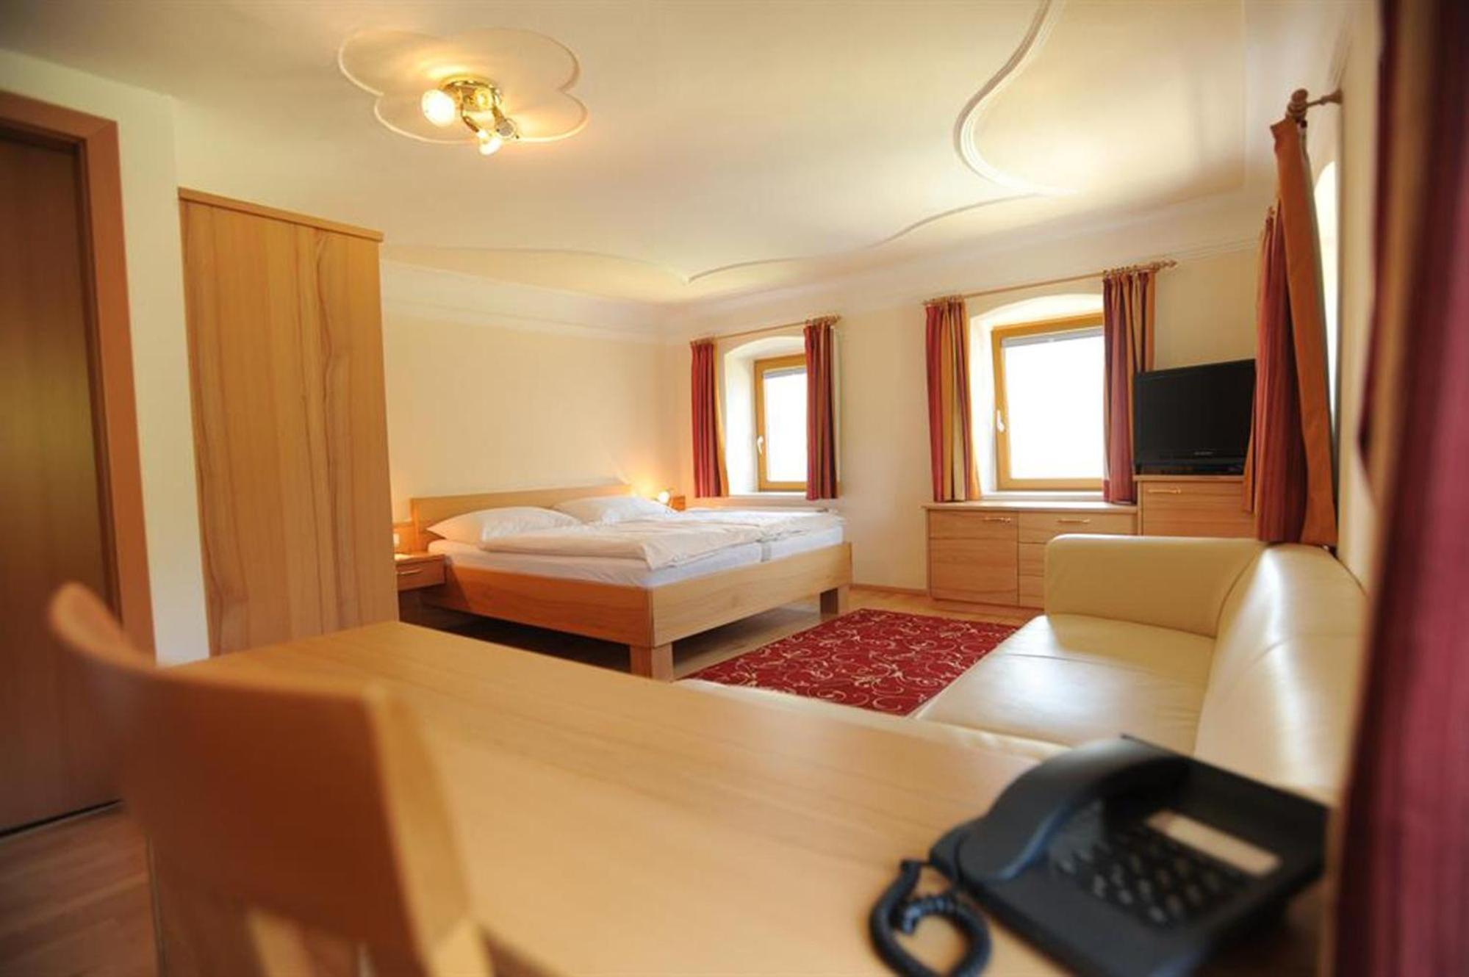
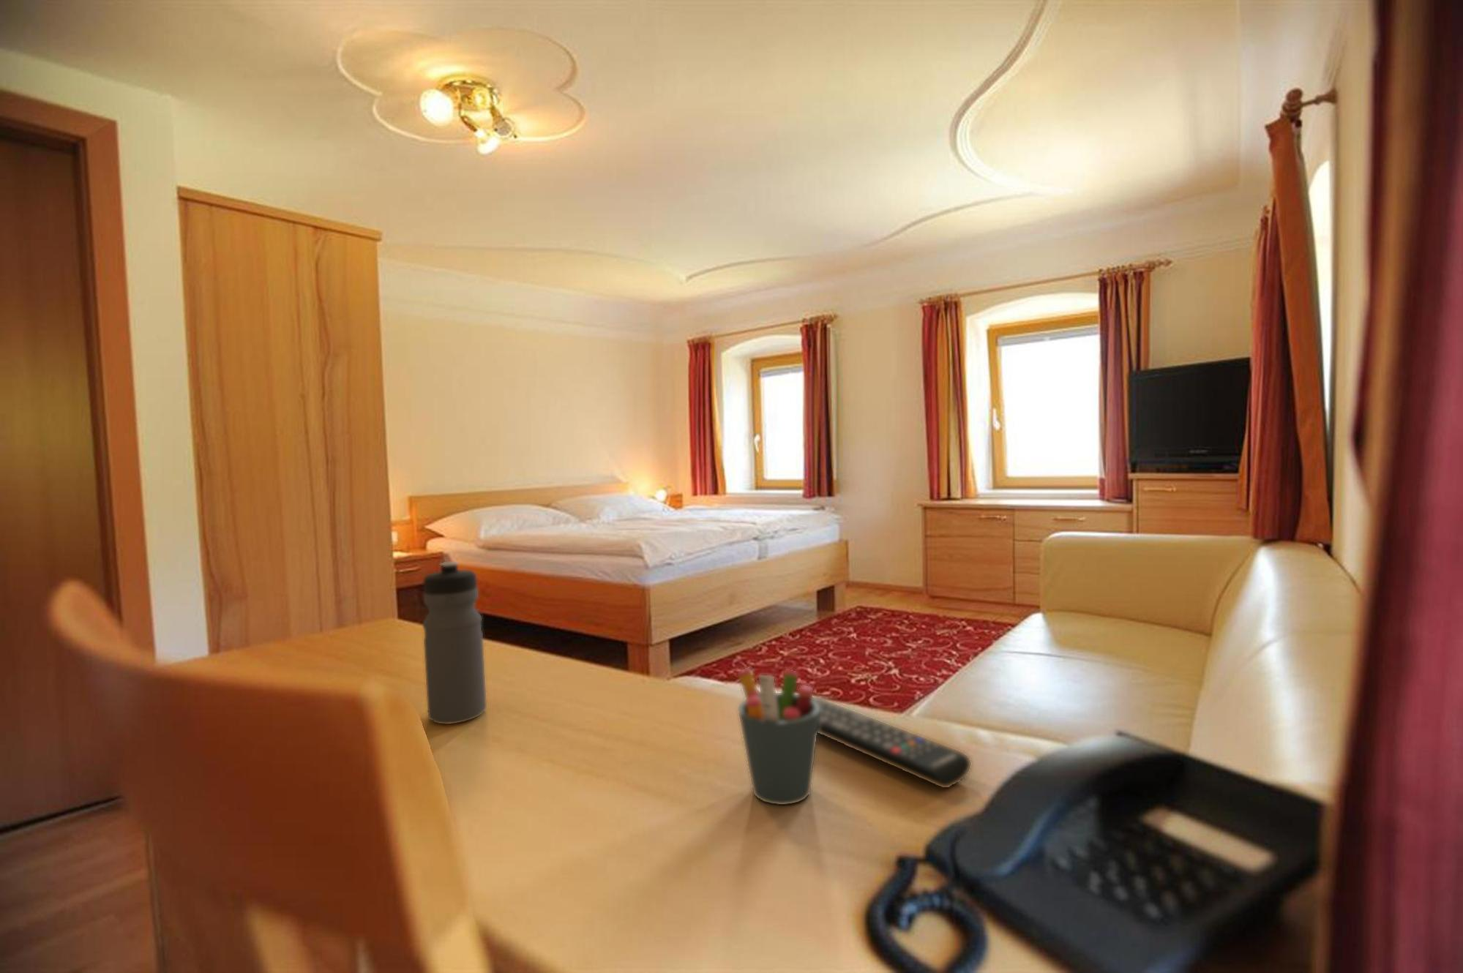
+ remote control [812,696,972,788]
+ water bottle [422,560,488,725]
+ pen holder [737,667,820,806]
